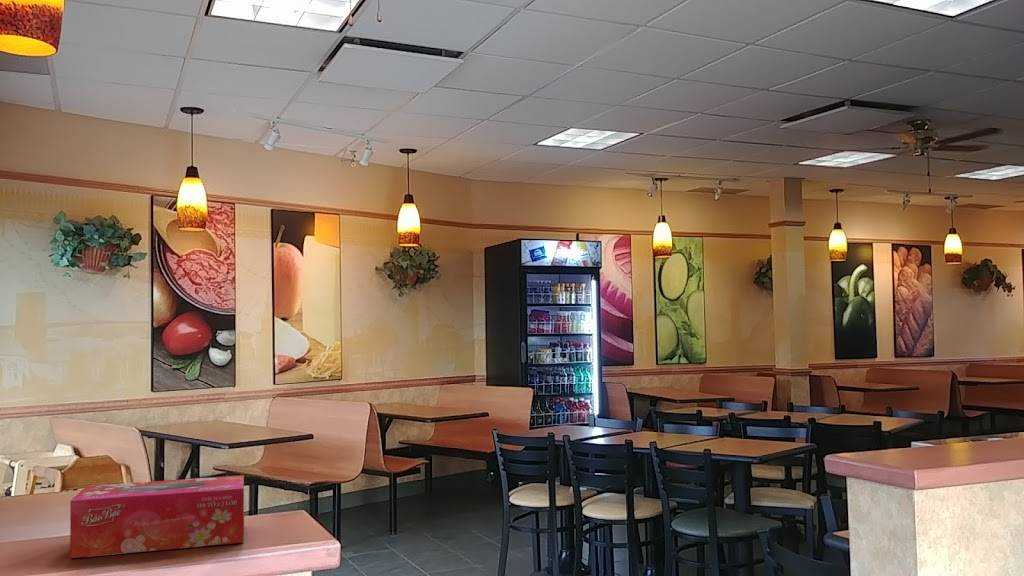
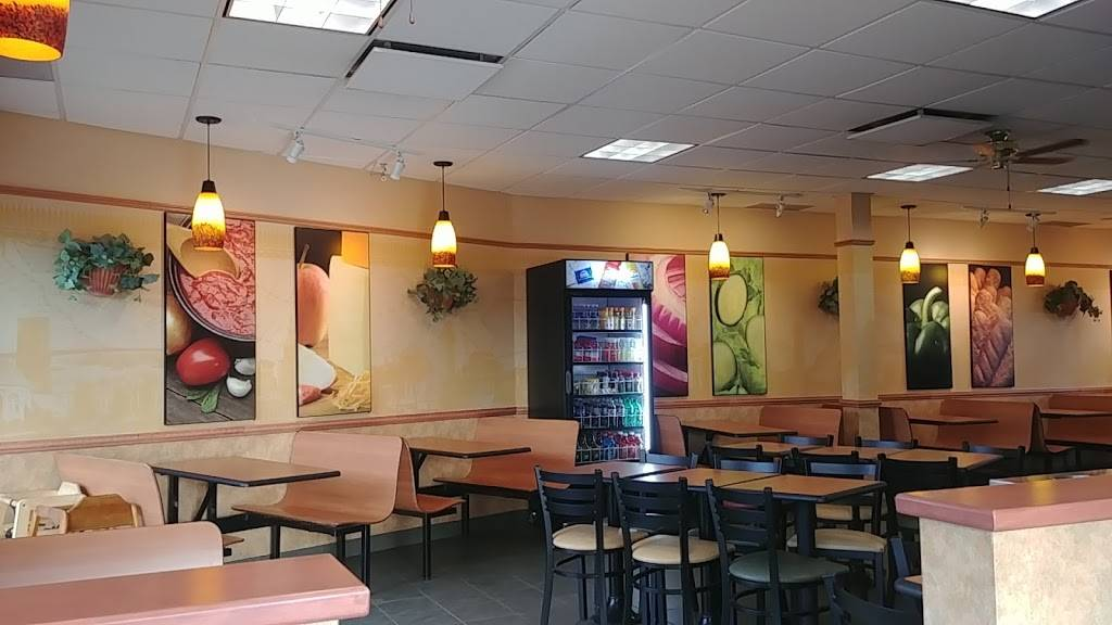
- tissue box [69,474,245,559]
